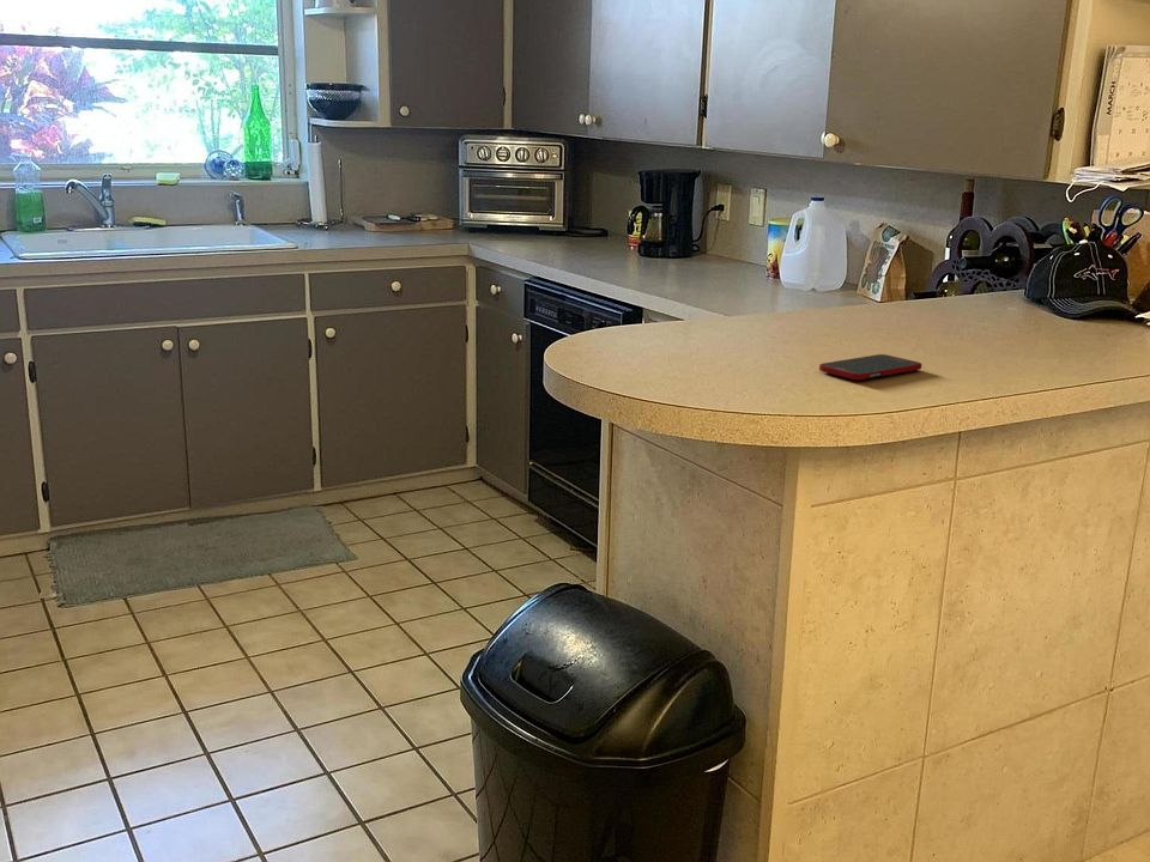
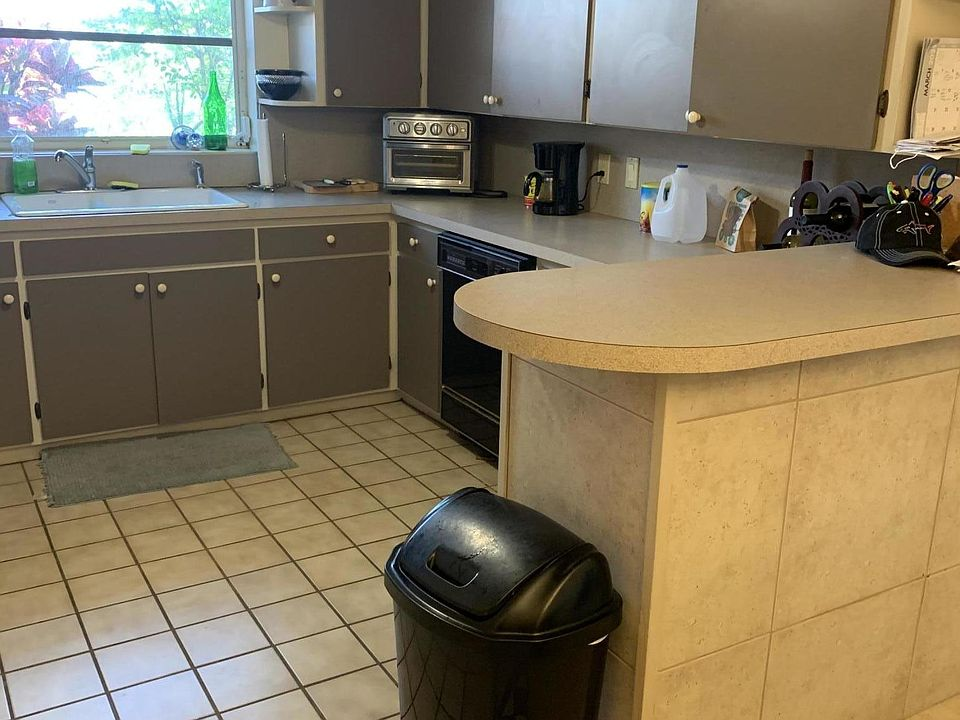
- cell phone [818,353,922,381]
